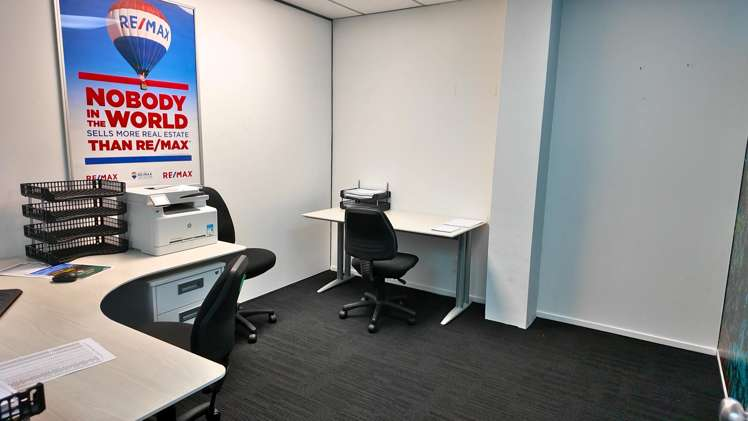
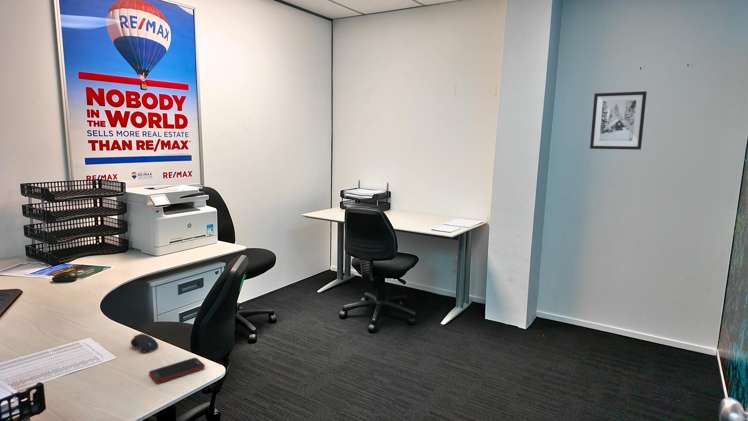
+ cell phone [148,357,206,384]
+ computer mouse [130,333,159,353]
+ wall art [589,90,648,151]
